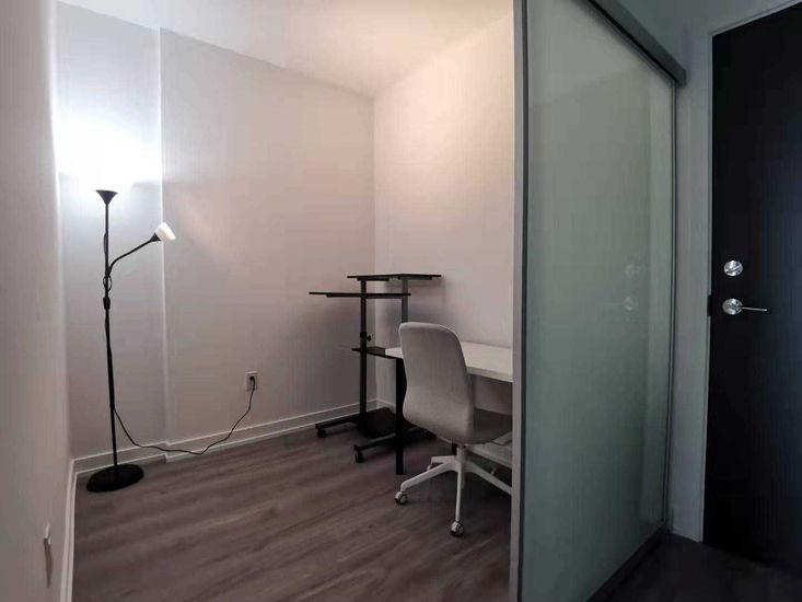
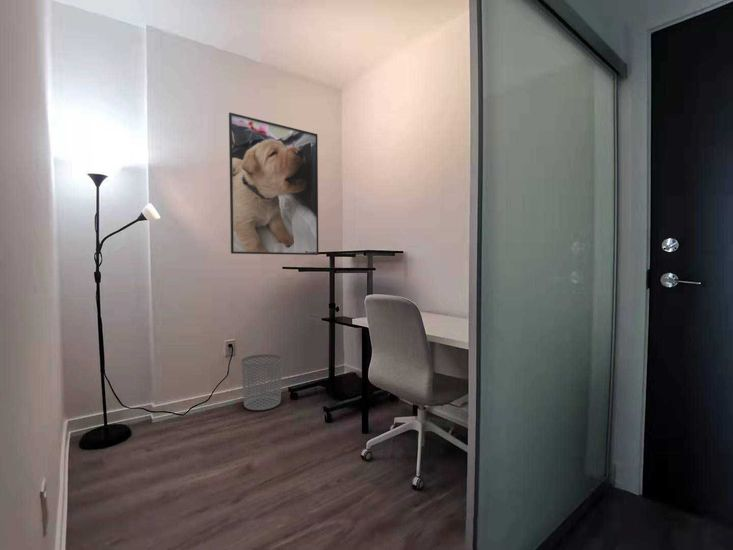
+ waste bin [240,353,283,411]
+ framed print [228,111,319,256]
